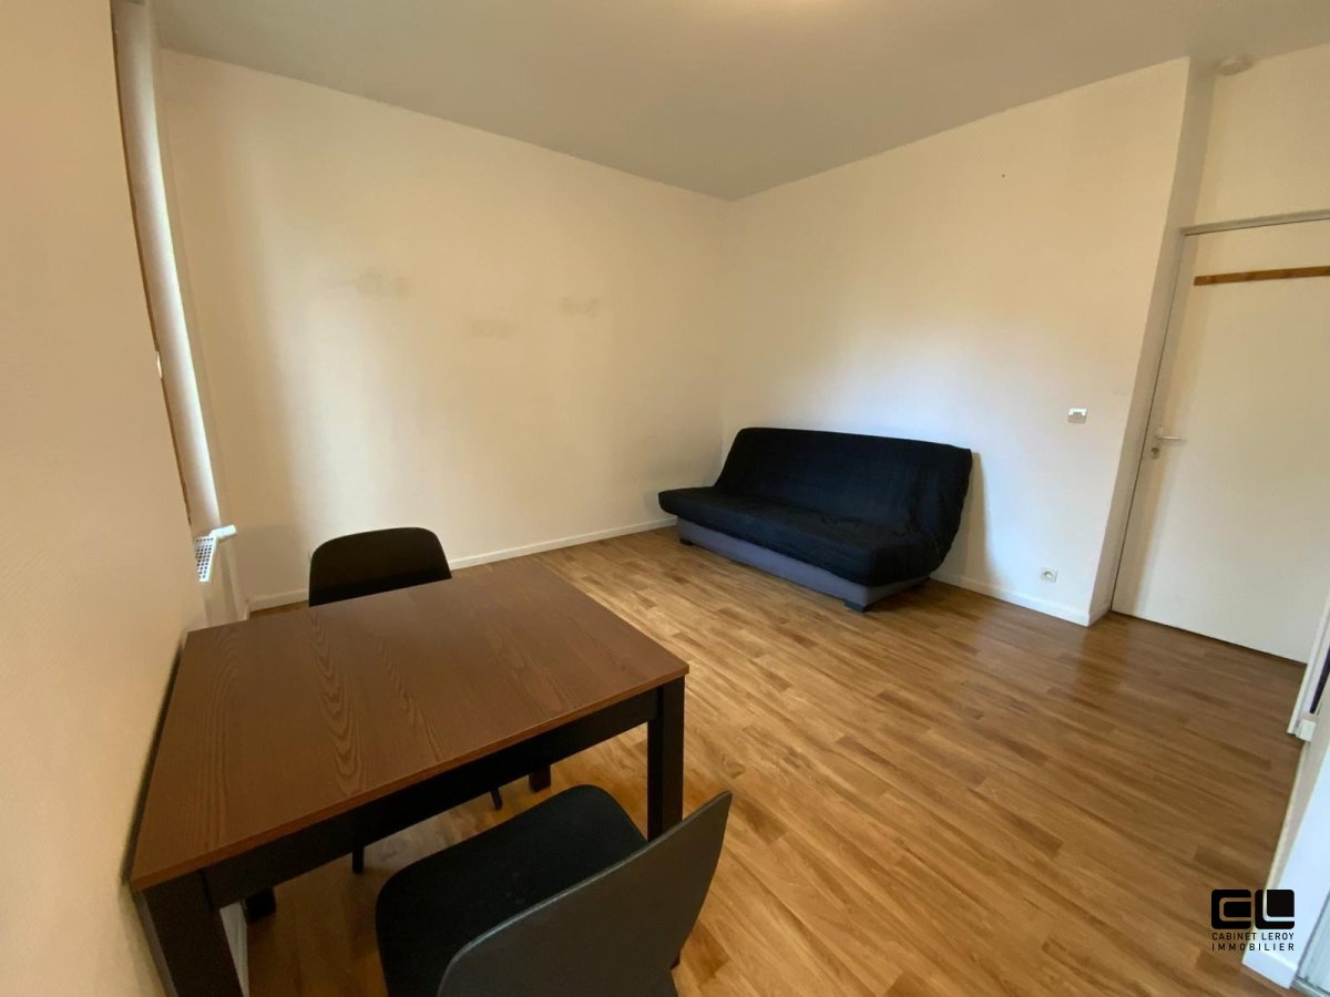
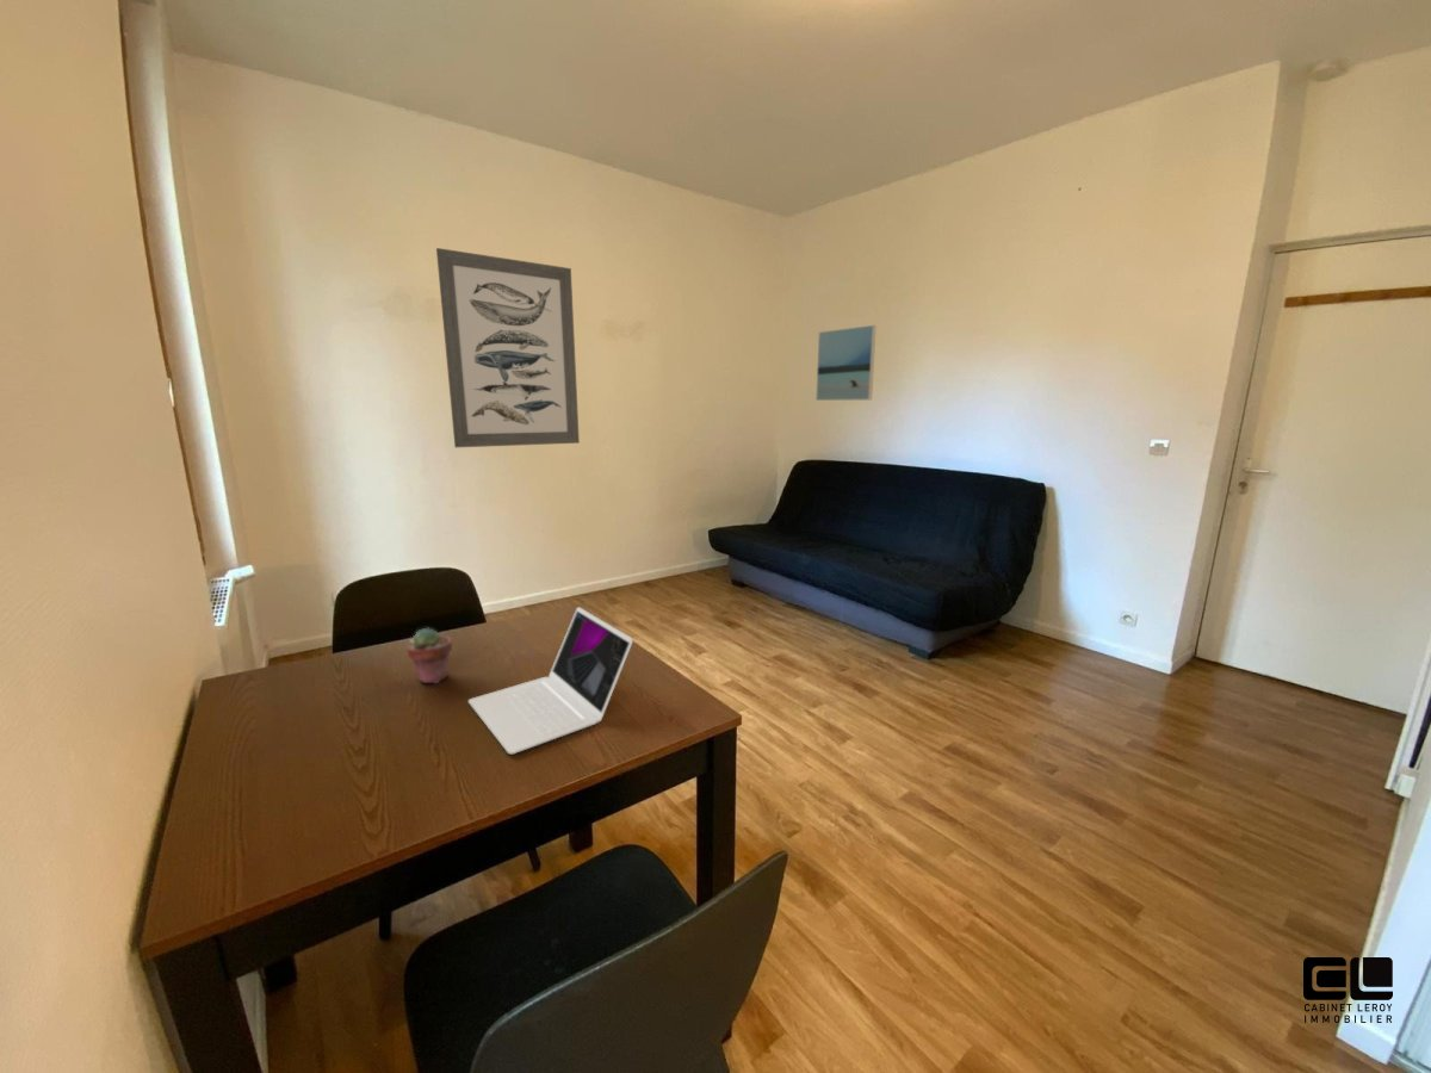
+ potted succulent [405,627,453,684]
+ laptop [467,606,634,755]
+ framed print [814,324,878,402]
+ wall art [435,247,581,448]
